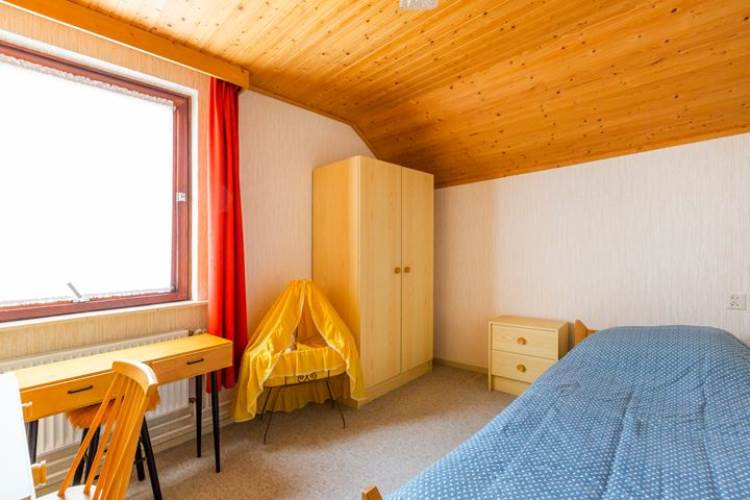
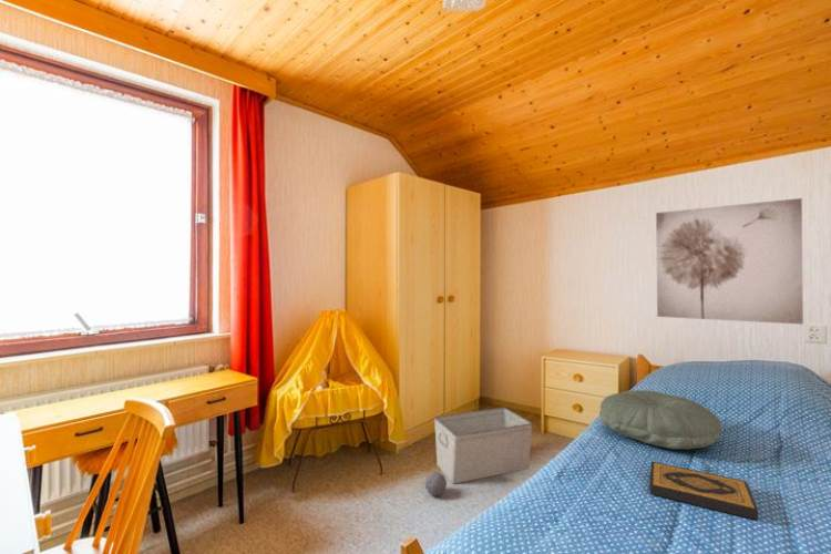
+ hardback book [649,461,759,521]
+ pillow [598,389,722,451]
+ wall art [655,197,804,326]
+ ball [424,471,448,496]
+ storage bin [433,407,533,484]
